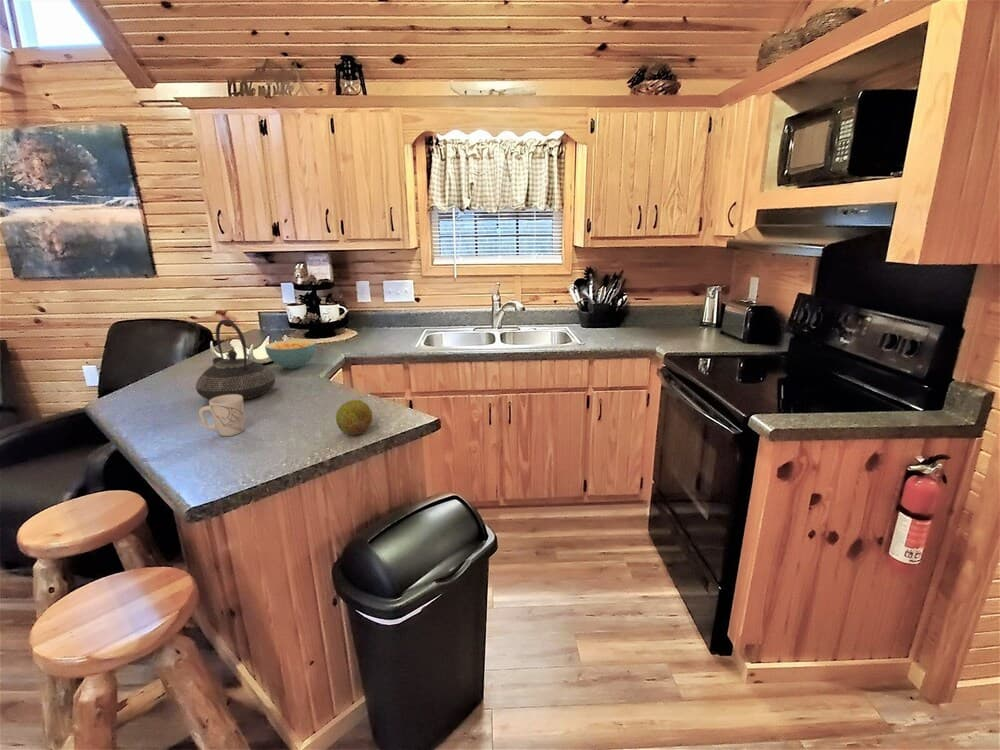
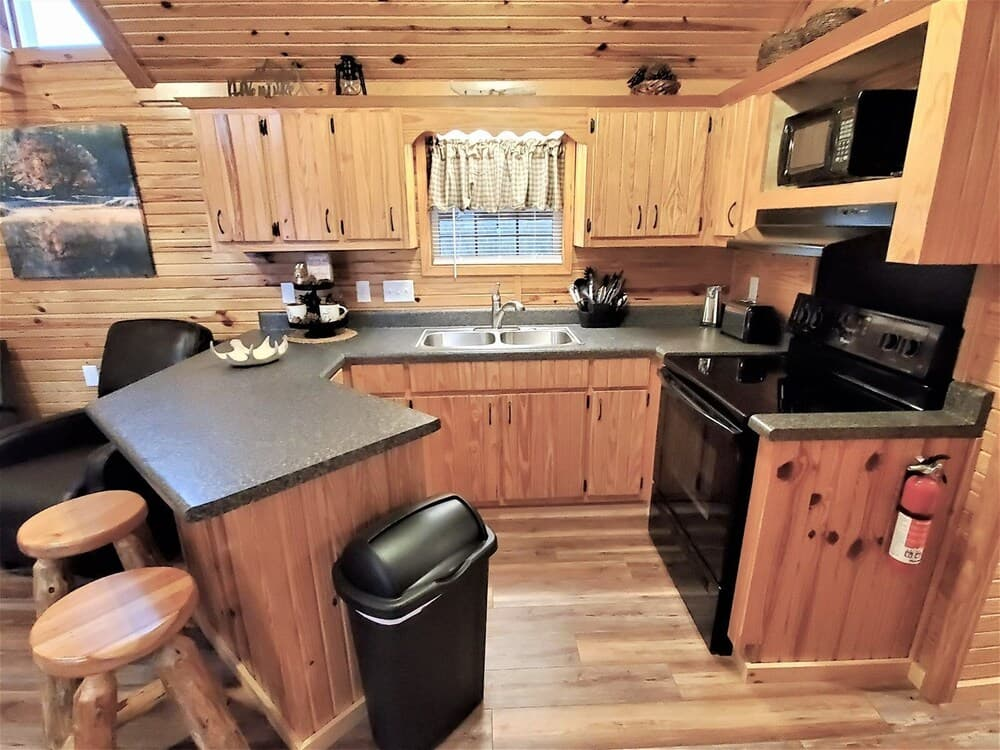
- fruit [335,399,373,436]
- mug [198,395,245,437]
- teapot [195,319,276,401]
- cereal bowl [264,338,317,370]
